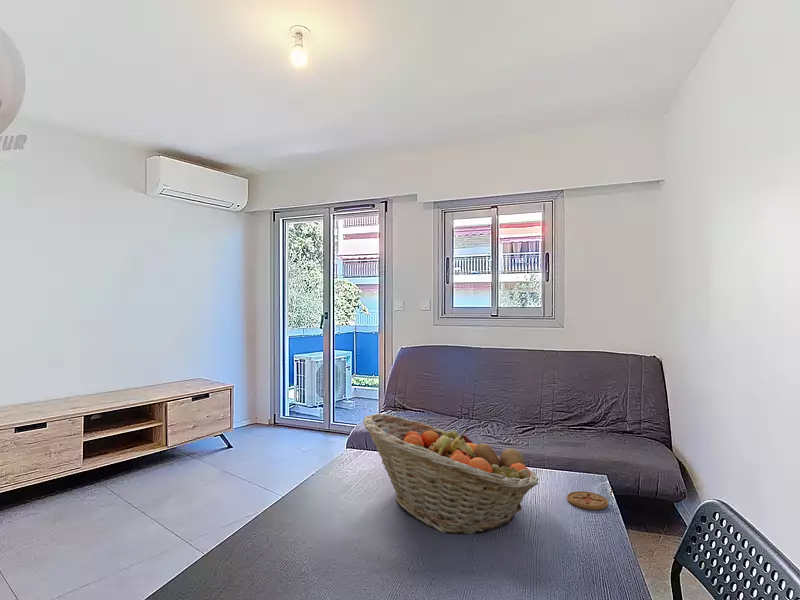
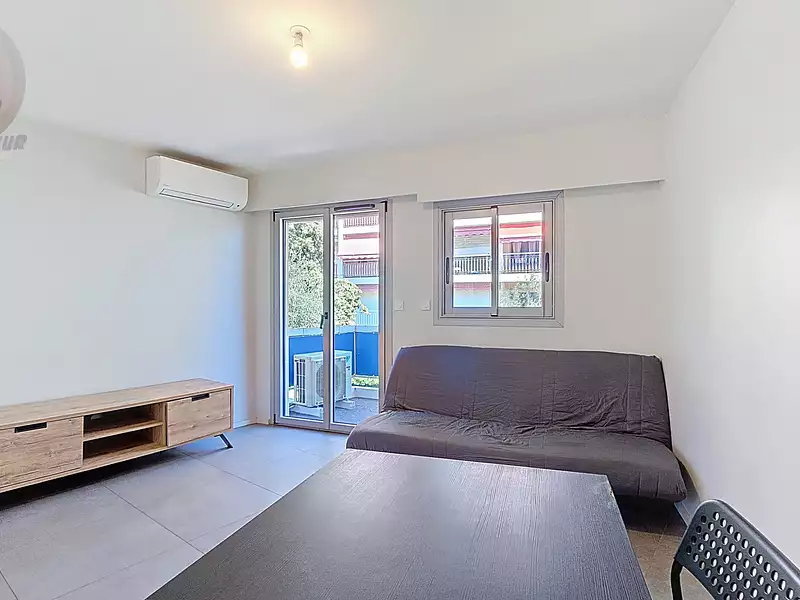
- fruit basket [362,413,539,535]
- coaster [566,490,610,511]
